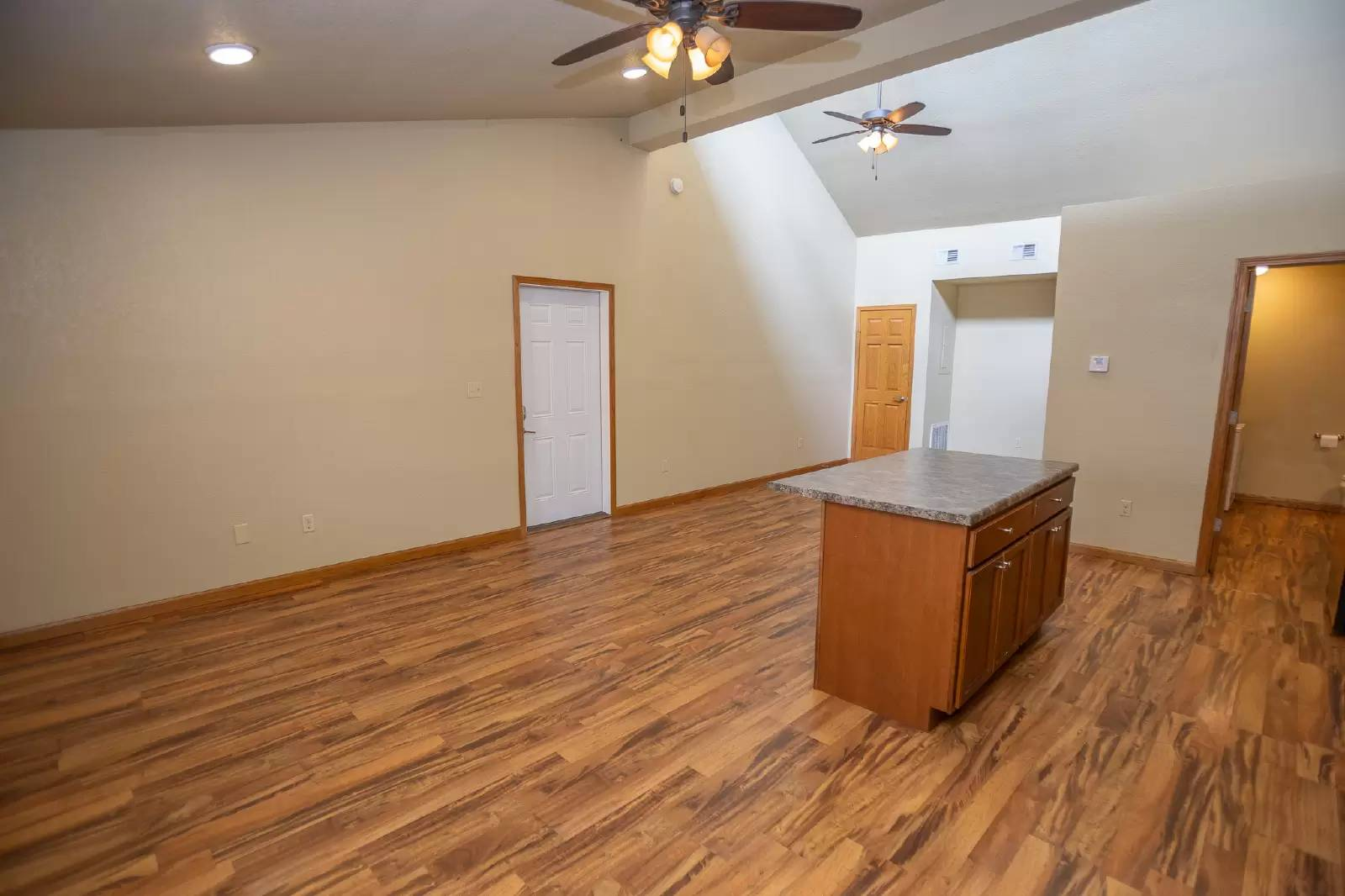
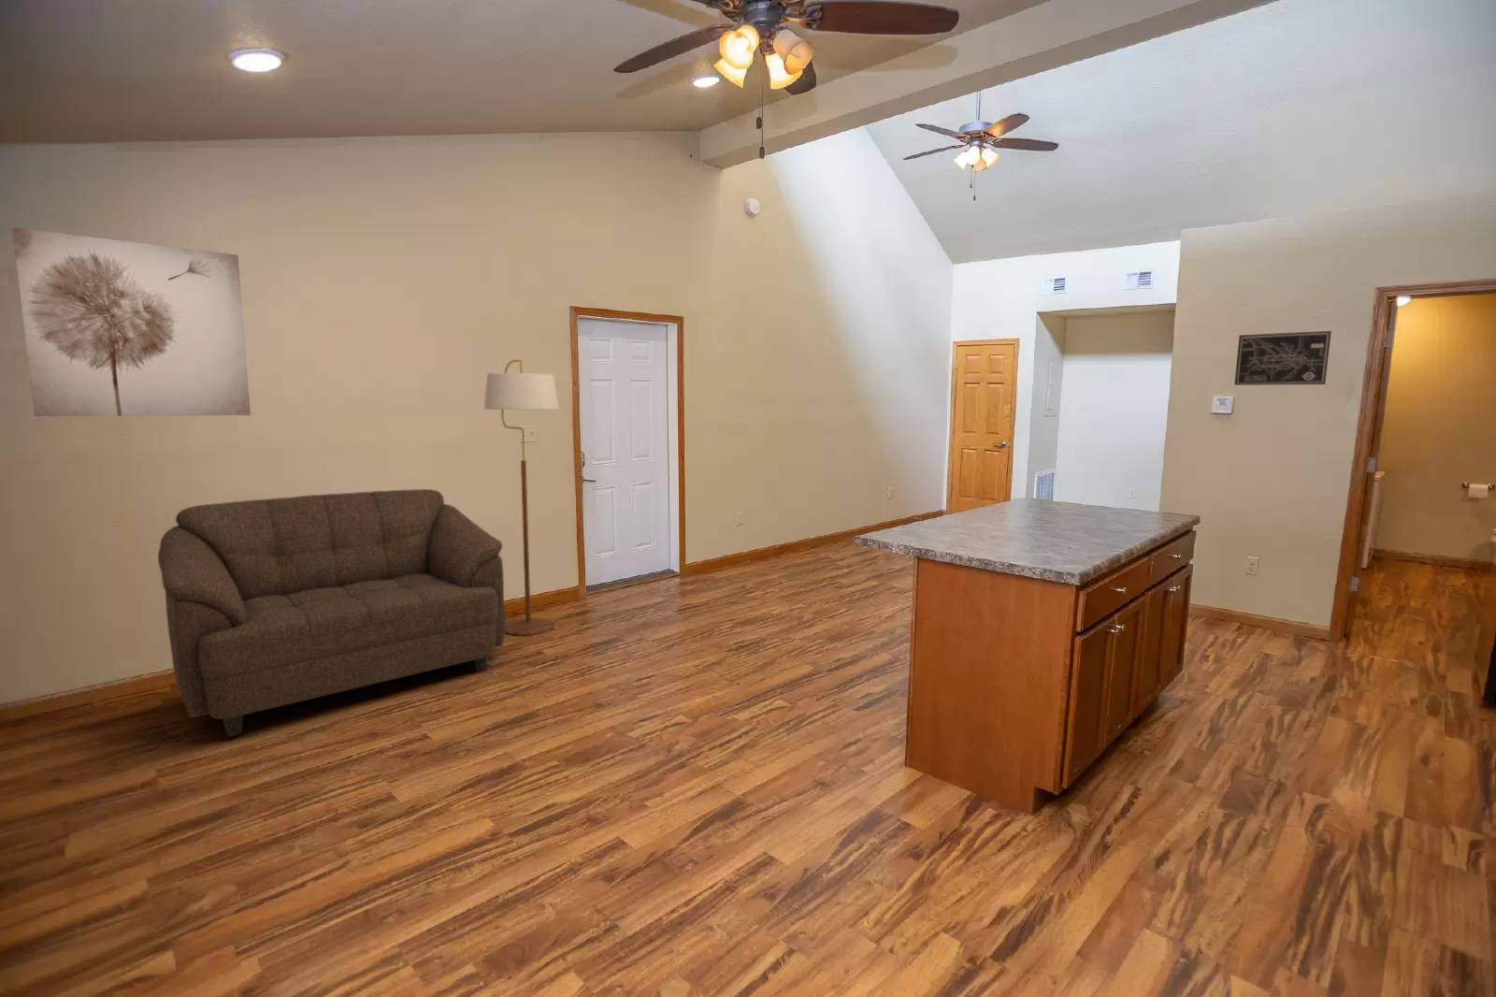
+ wall art [11,226,251,417]
+ sofa [157,488,506,737]
+ wall art [1234,330,1332,386]
+ floor lamp [484,359,561,636]
